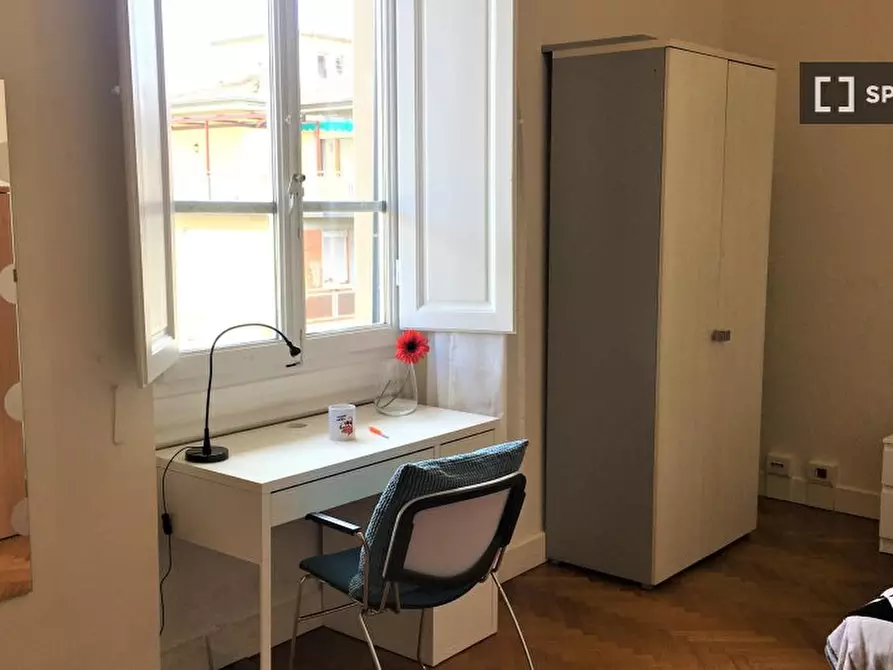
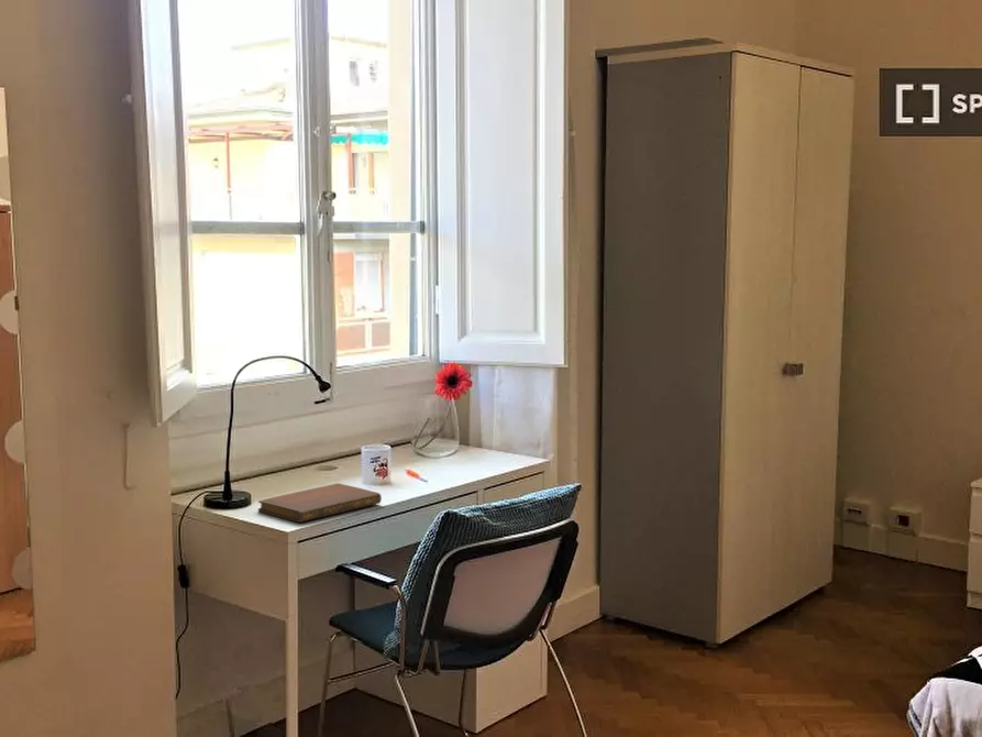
+ notebook [257,482,383,524]
